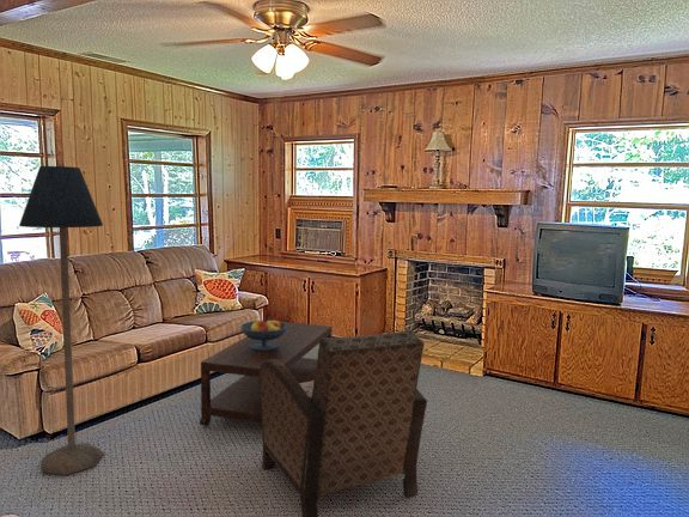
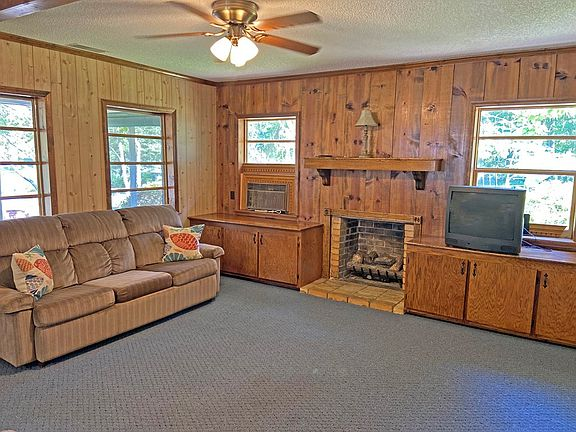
- fruit bowl [239,317,287,351]
- armchair [260,329,428,517]
- floor lamp [18,164,105,476]
- coffee table [199,321,333,427]
